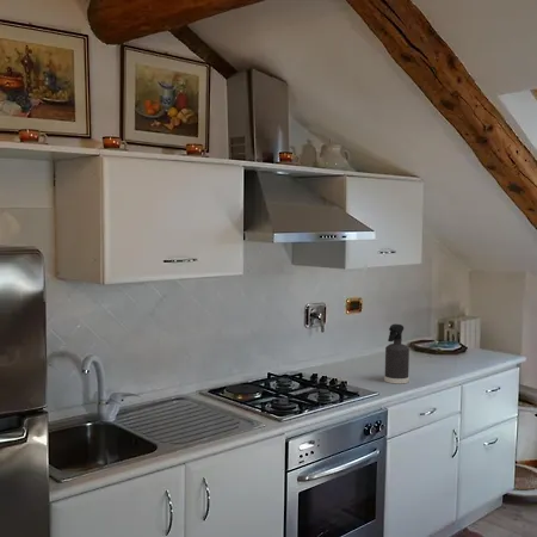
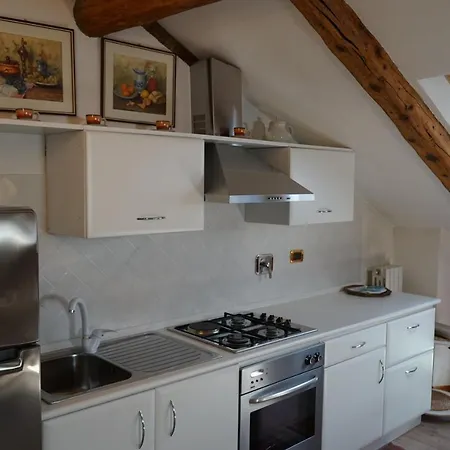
- spray bottle [383,323,411,384]
